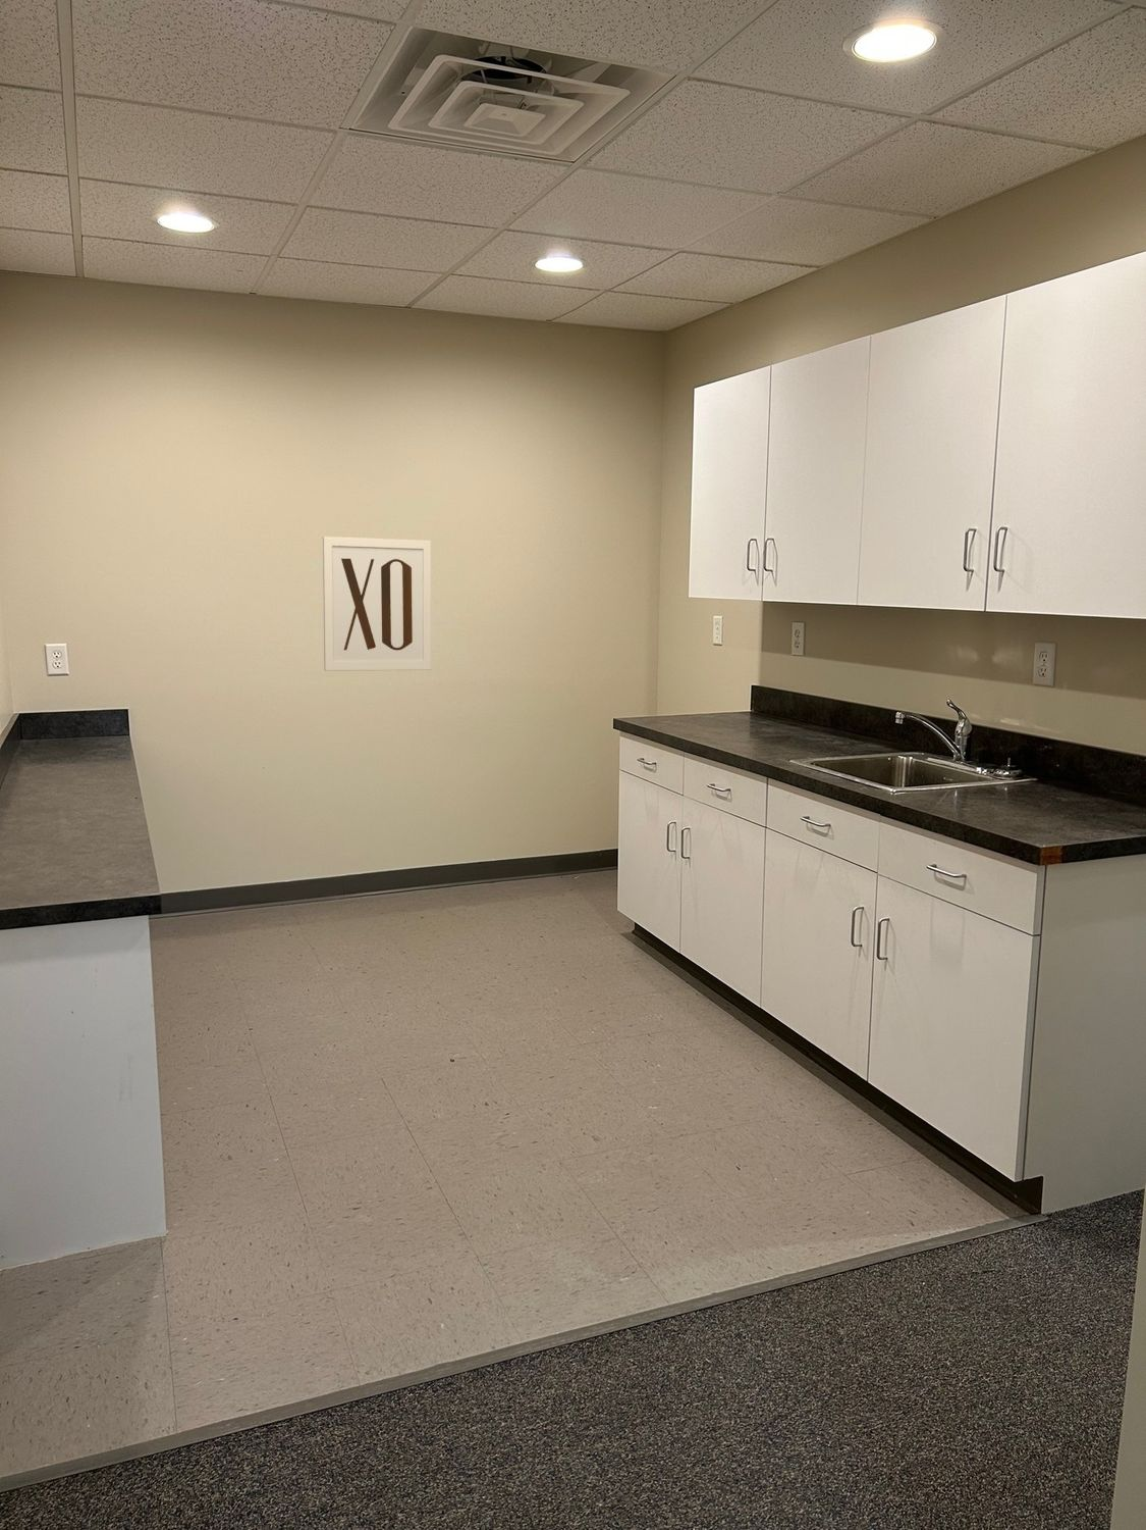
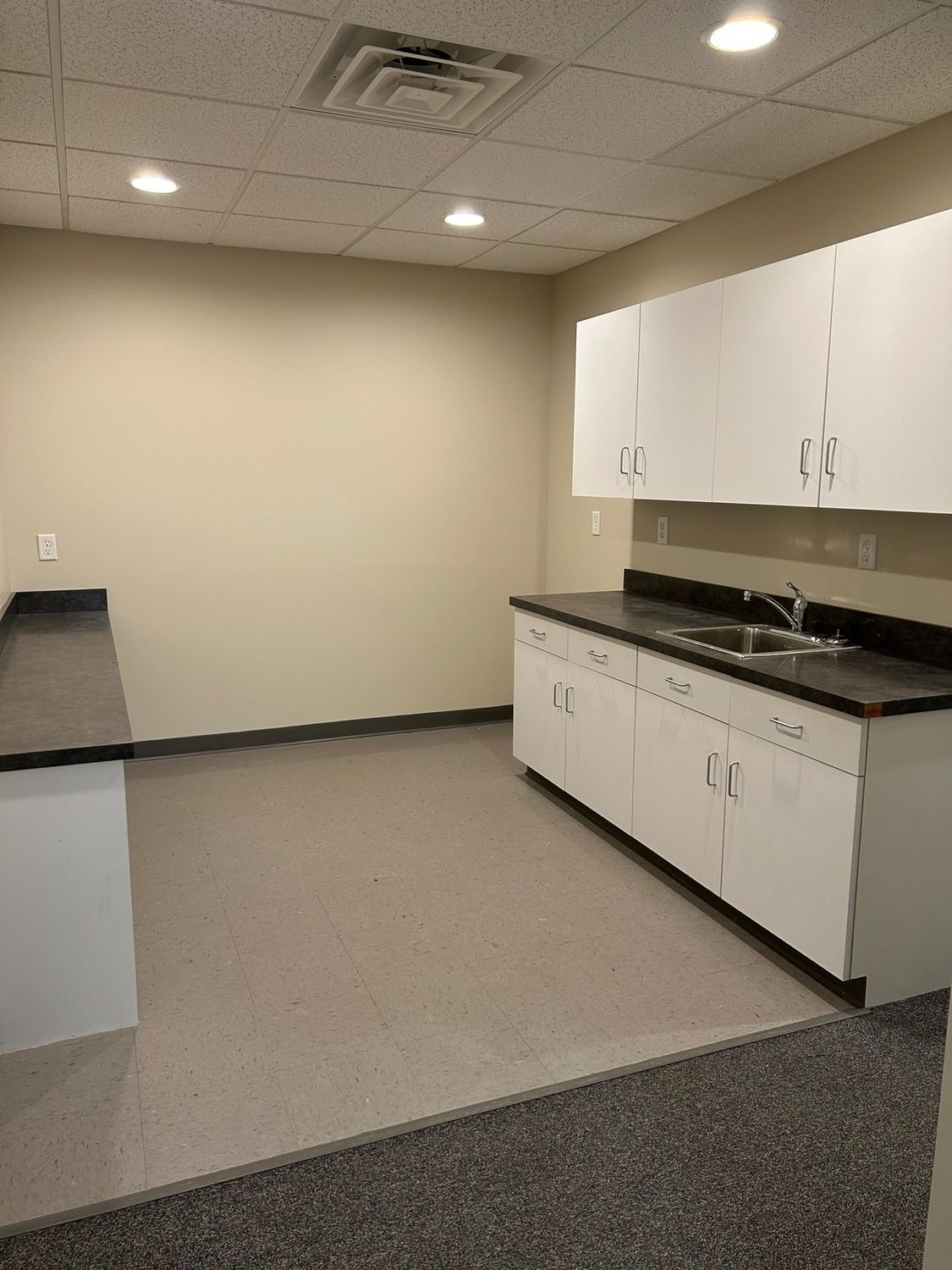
- wall art [321,535,432,672]
